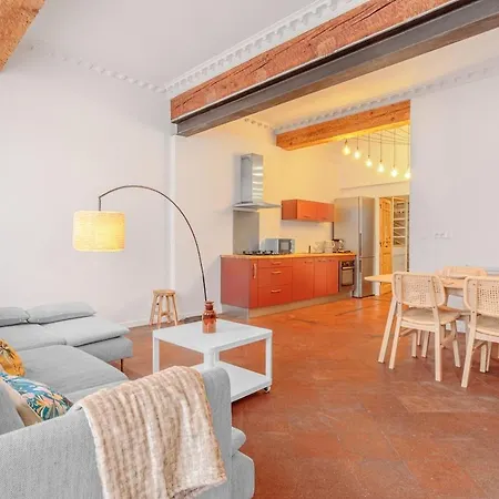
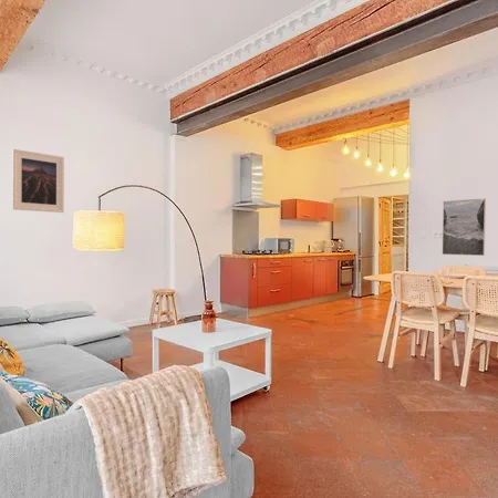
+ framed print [442,197,487,257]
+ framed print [11,148,65,214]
